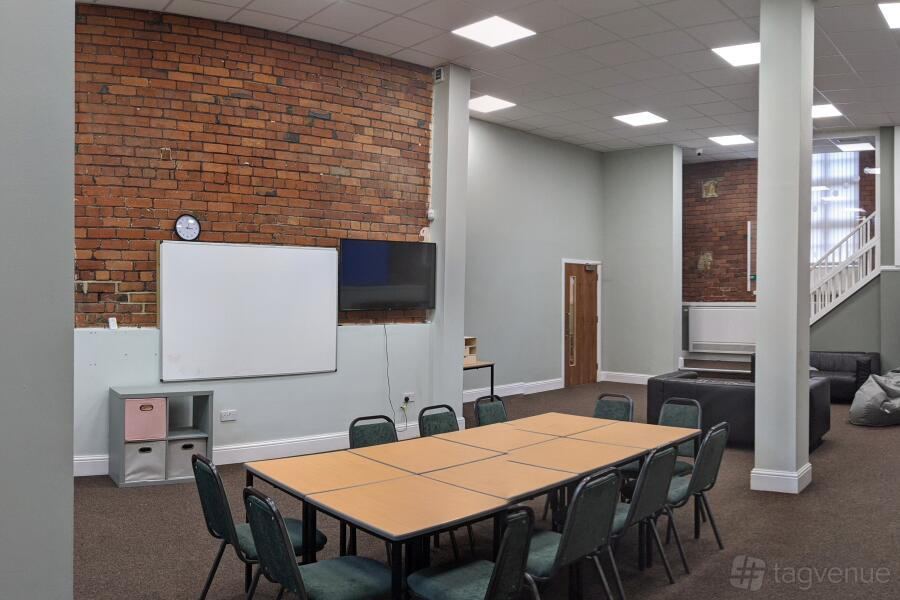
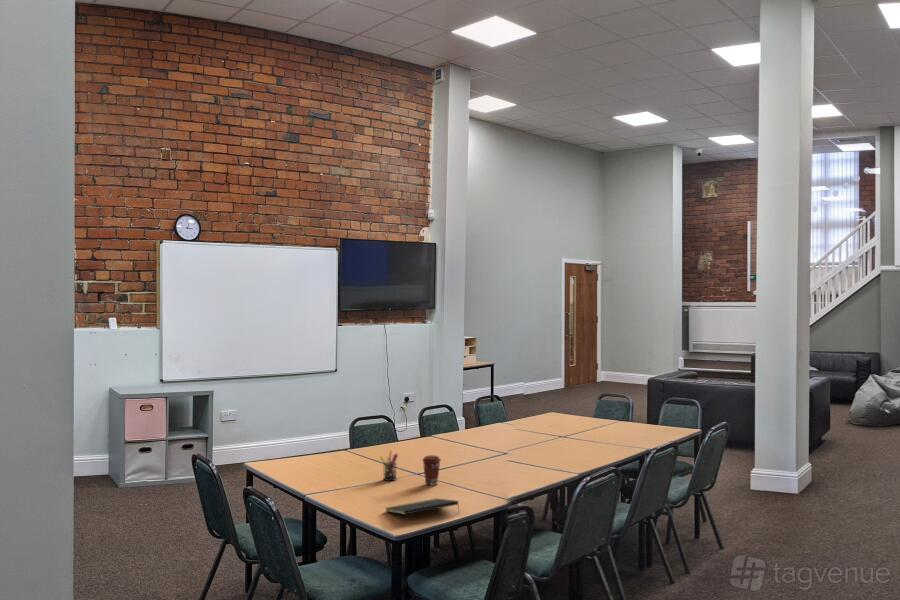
+ pen holder [379,450,399,482]
+ coffee cup [421,454,442,487]
+ notepad [385,497,461,516]
